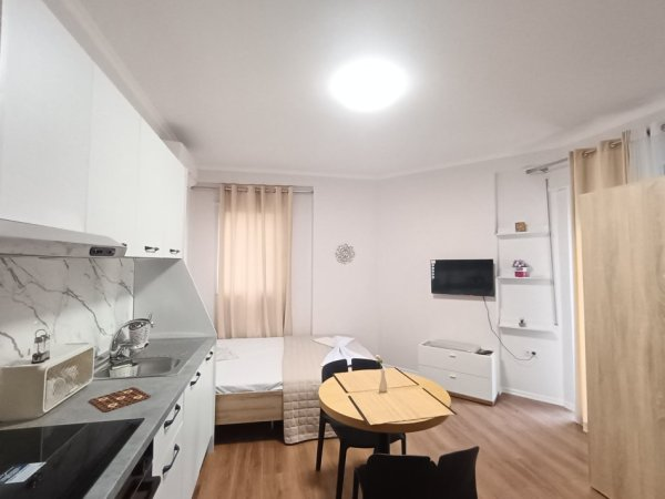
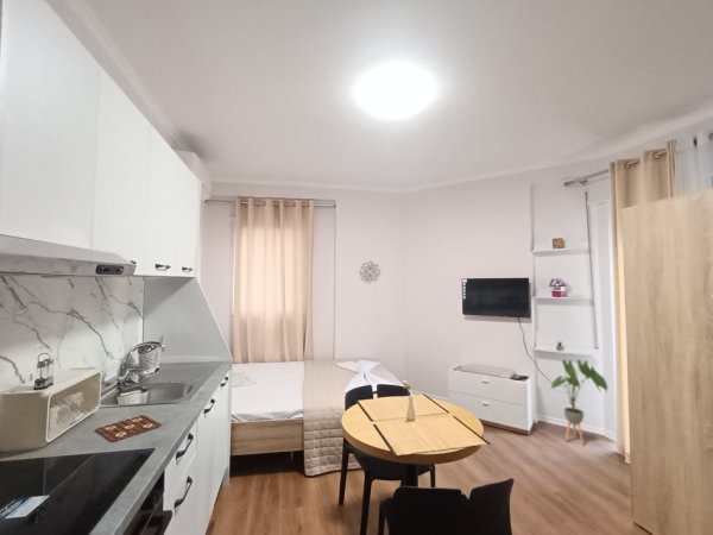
+ house plant [550,359,608,447]
